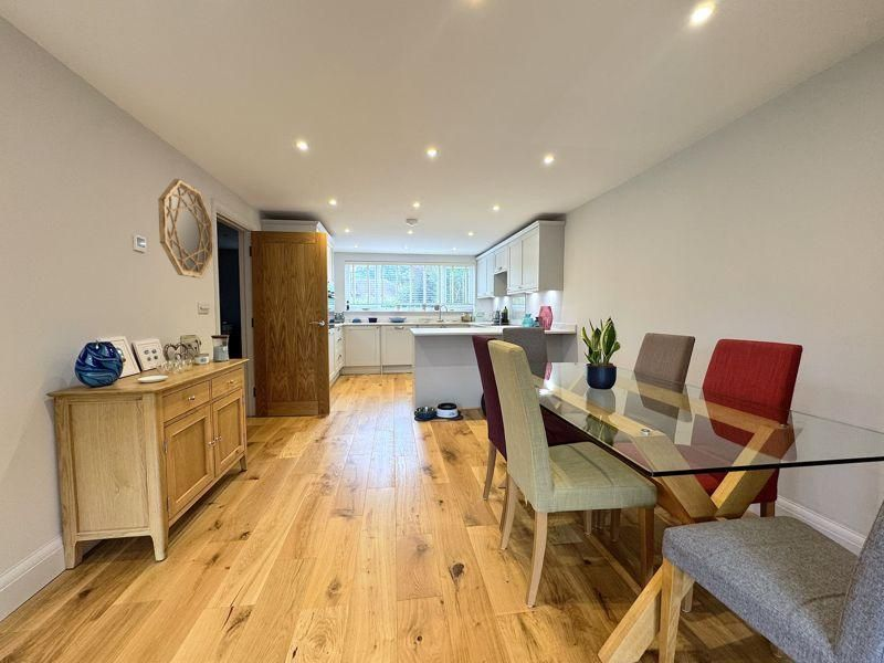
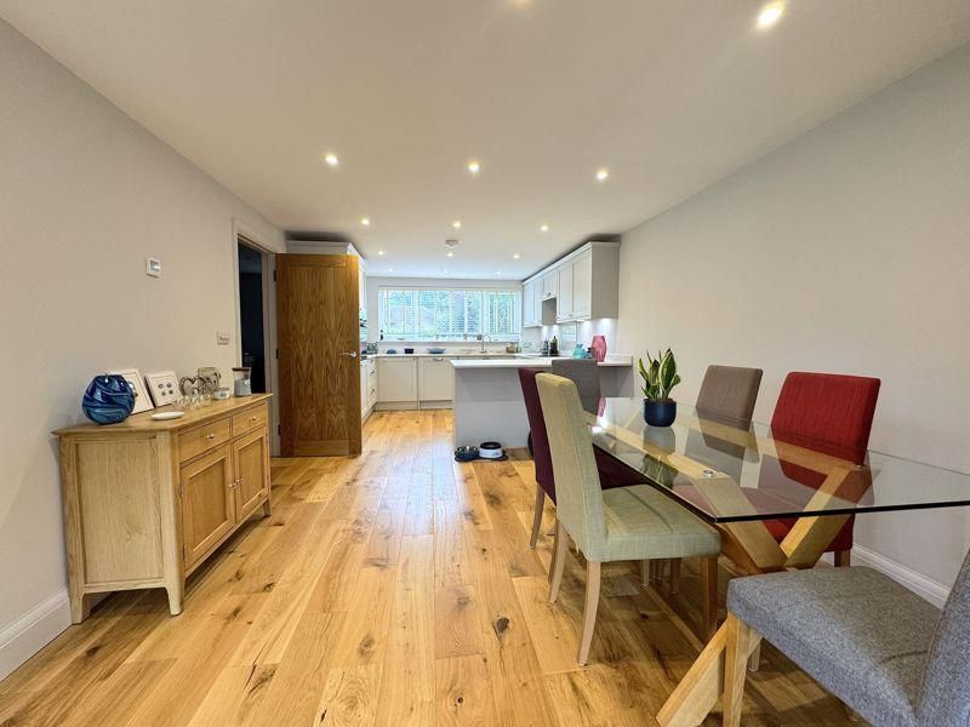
- home mirror [157,178,214,280]
